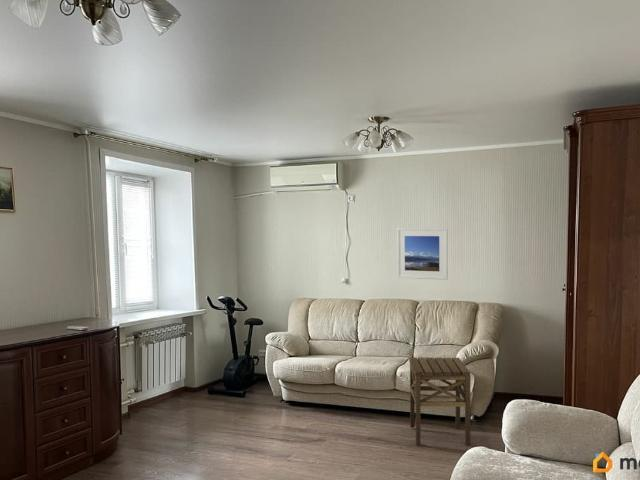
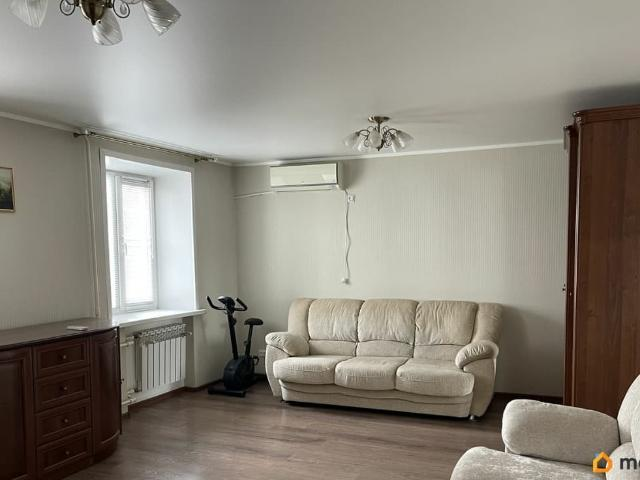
- side table [408,357,472,447]
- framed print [396,227,449,281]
